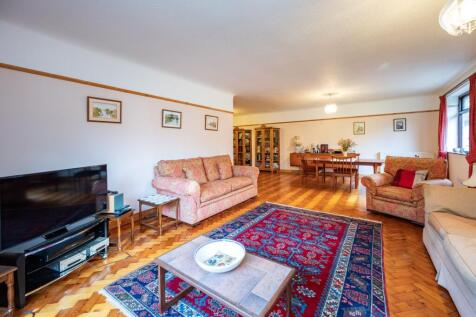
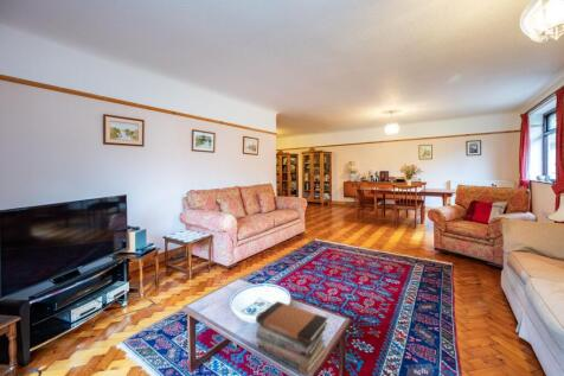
+ book stack [255,300,329,376]
